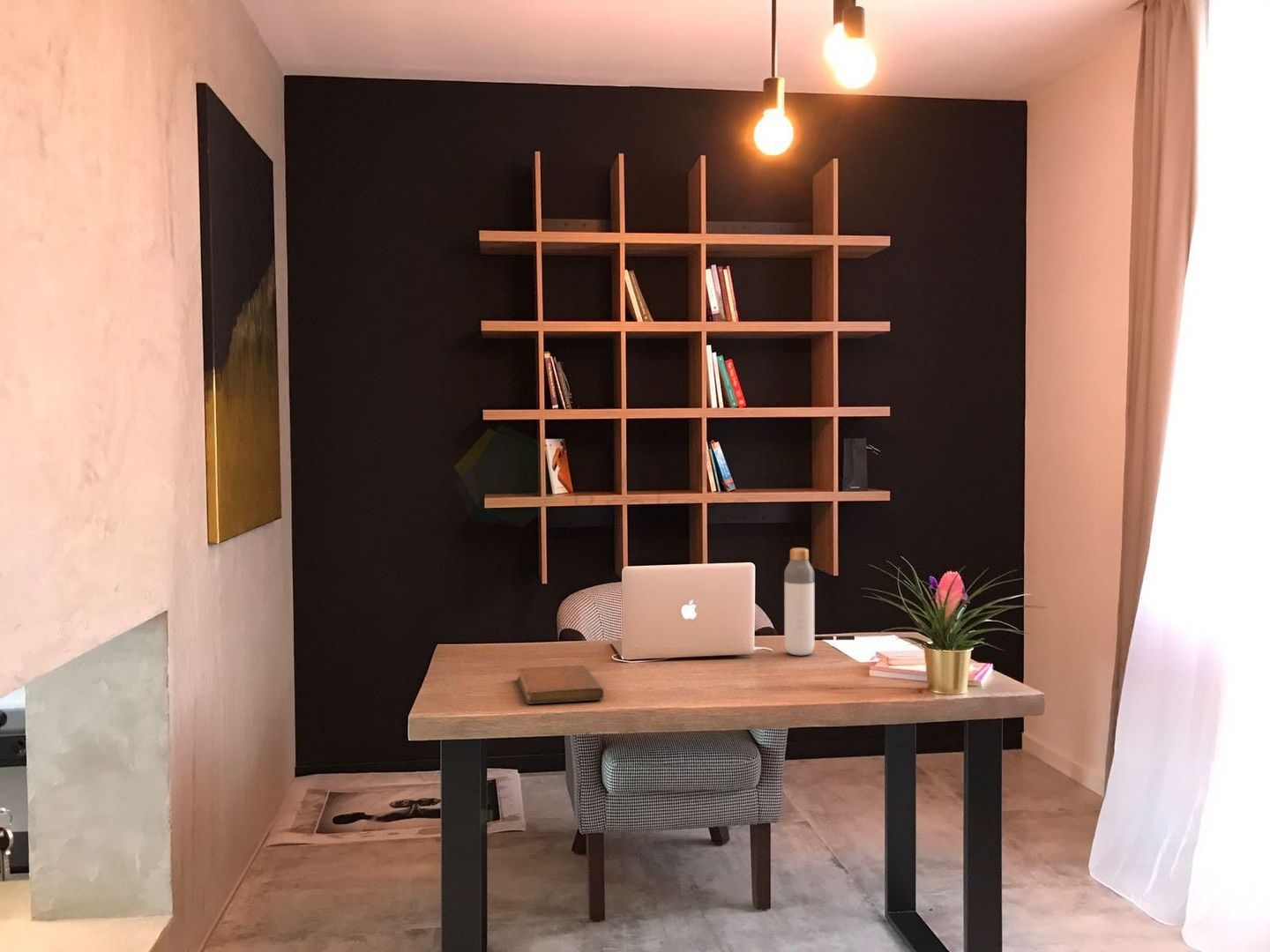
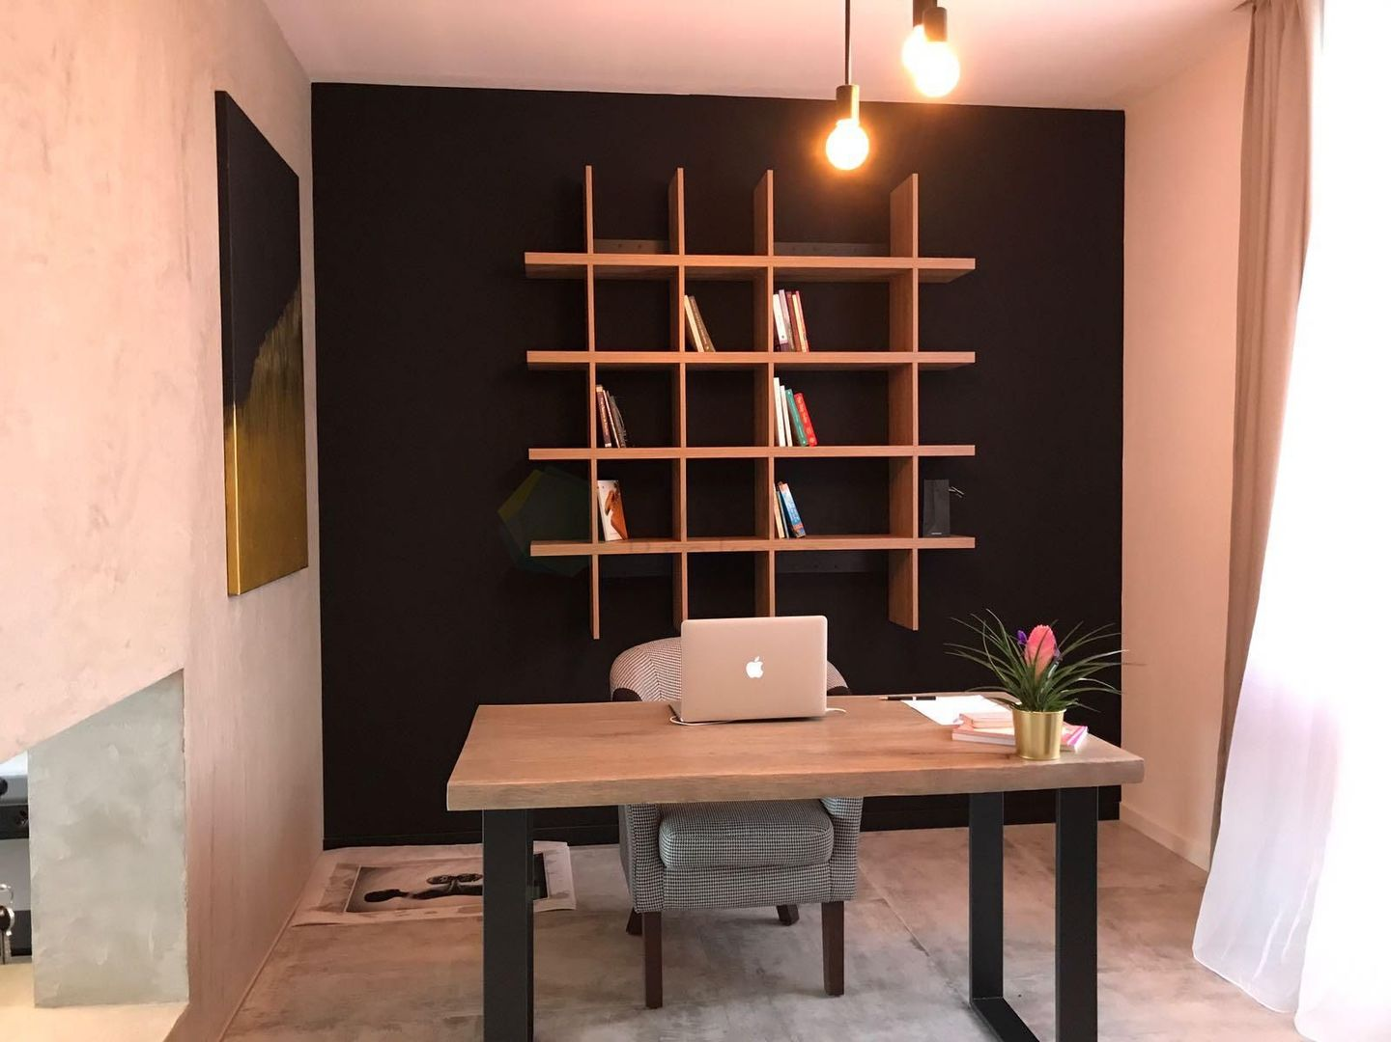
- notebook [516,665,605,705]
- bottle [784,547,815,656]
